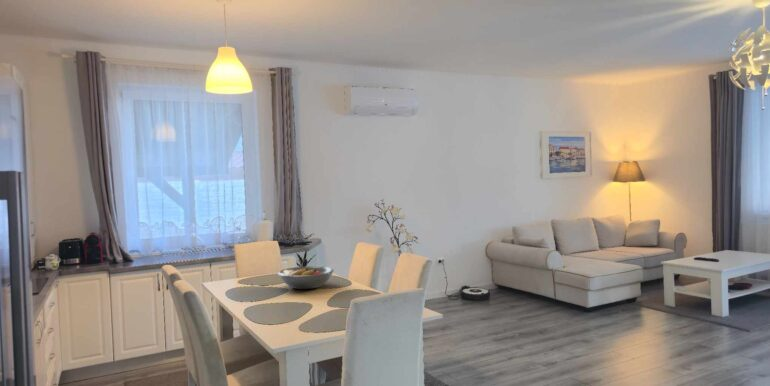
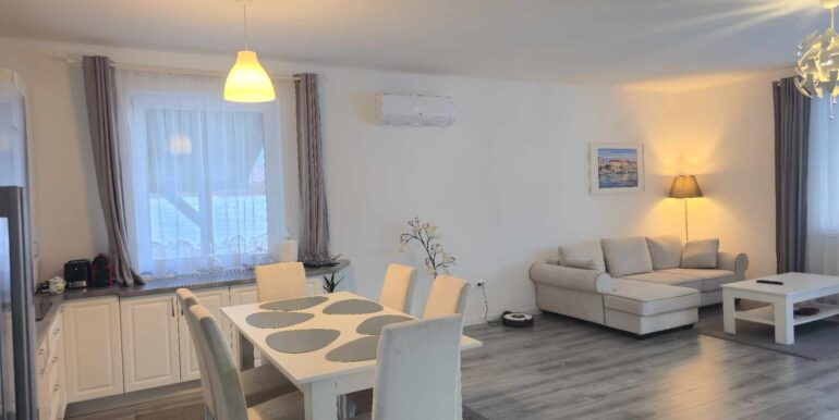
- fruit bowl [277,265,335,290]
